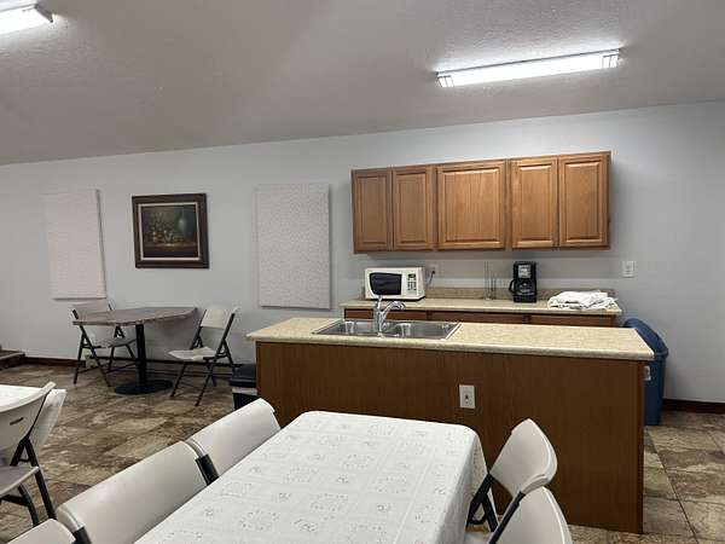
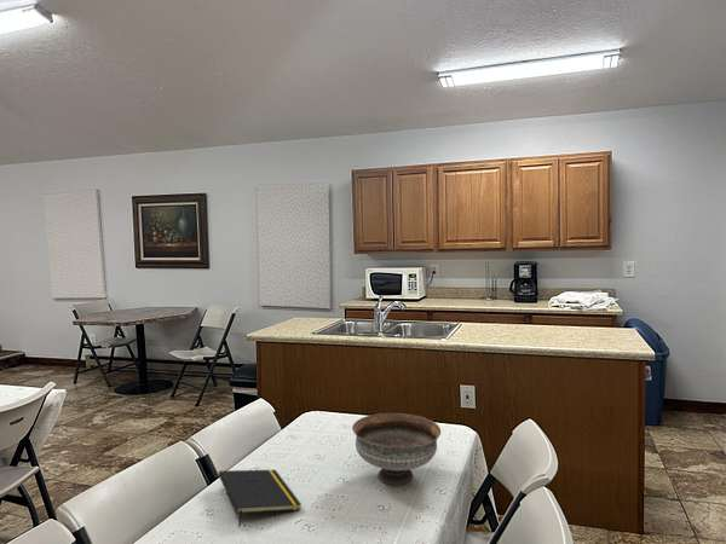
+ bowl [351,412,442,486]
+ notepad [218,468,302,528]
